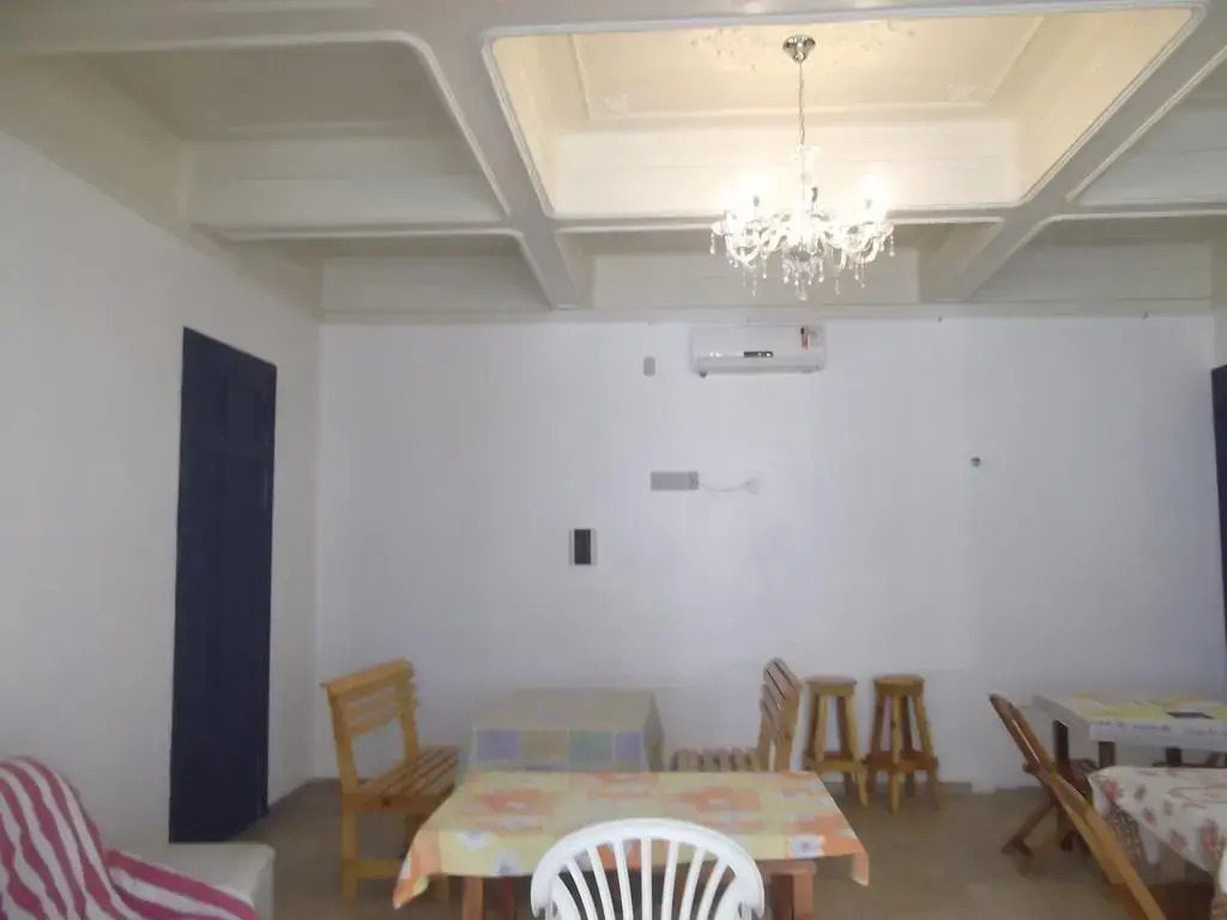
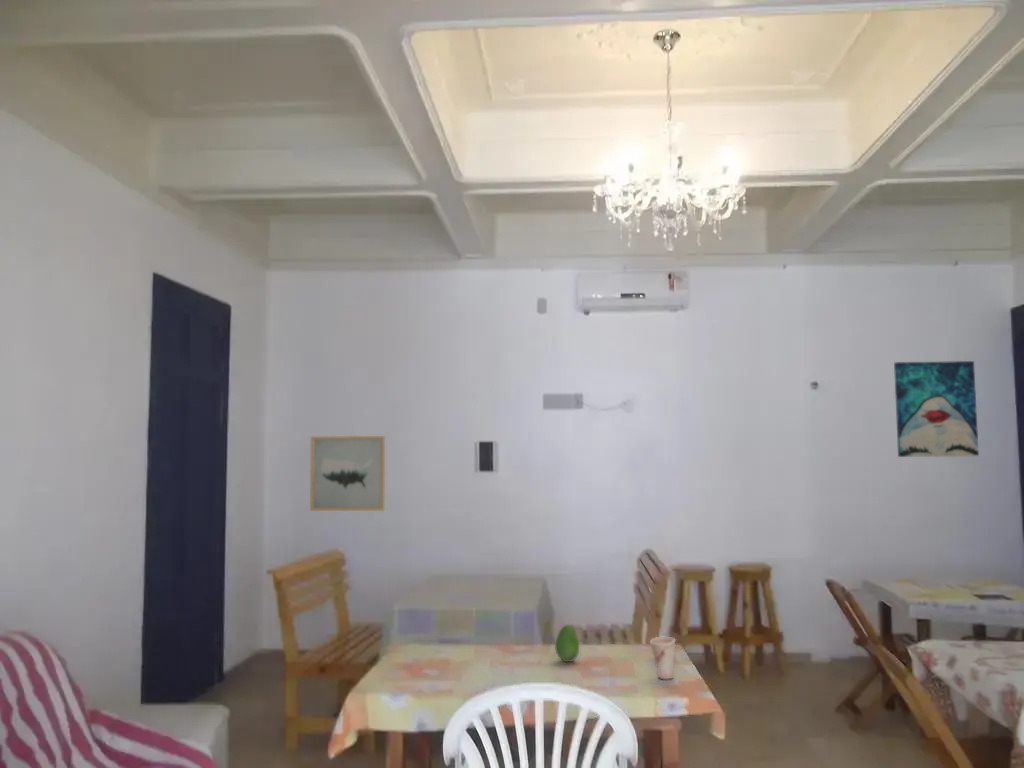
+ cup [649,636,677,680]
+ fruit [554,624,580,663]
+ wall art [893,360,980,458]
+ wall art [309,435,386,512]
